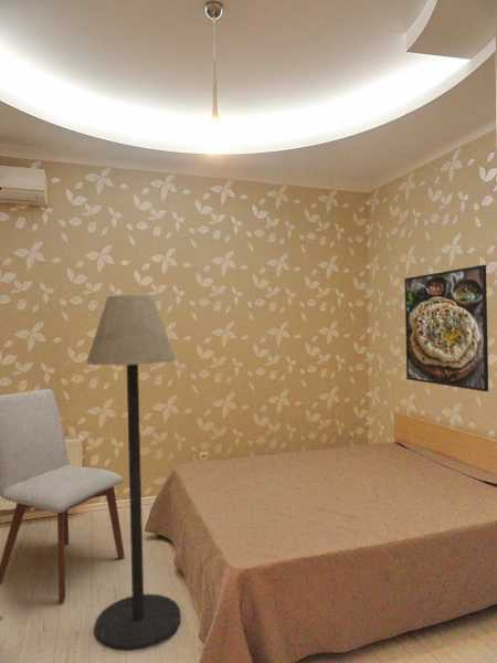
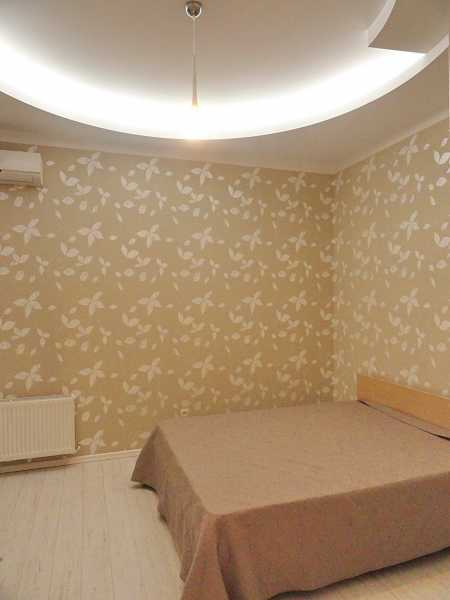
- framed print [403,264,489,392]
- chair [0,388,126,602]
- floor lamp [85,294,181,652]
